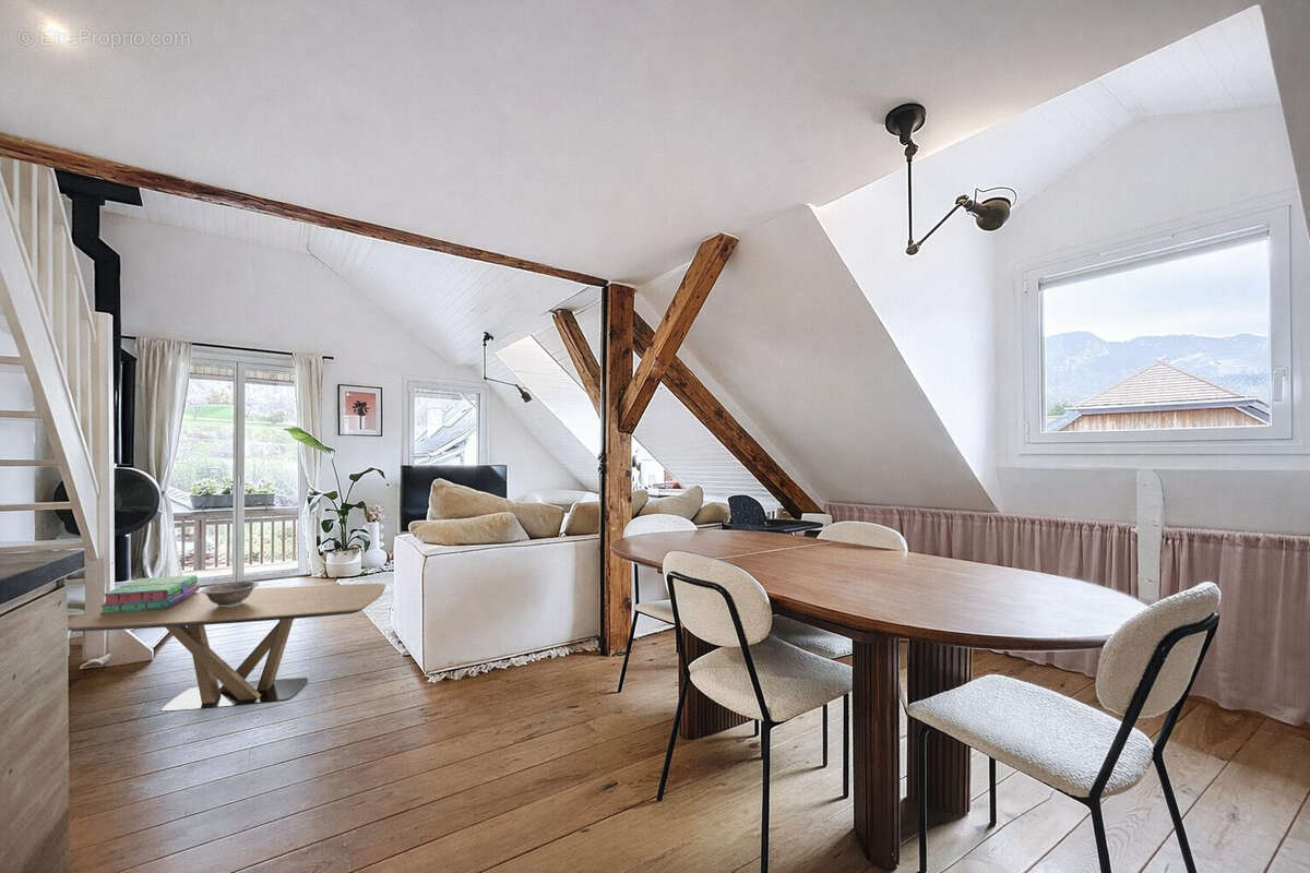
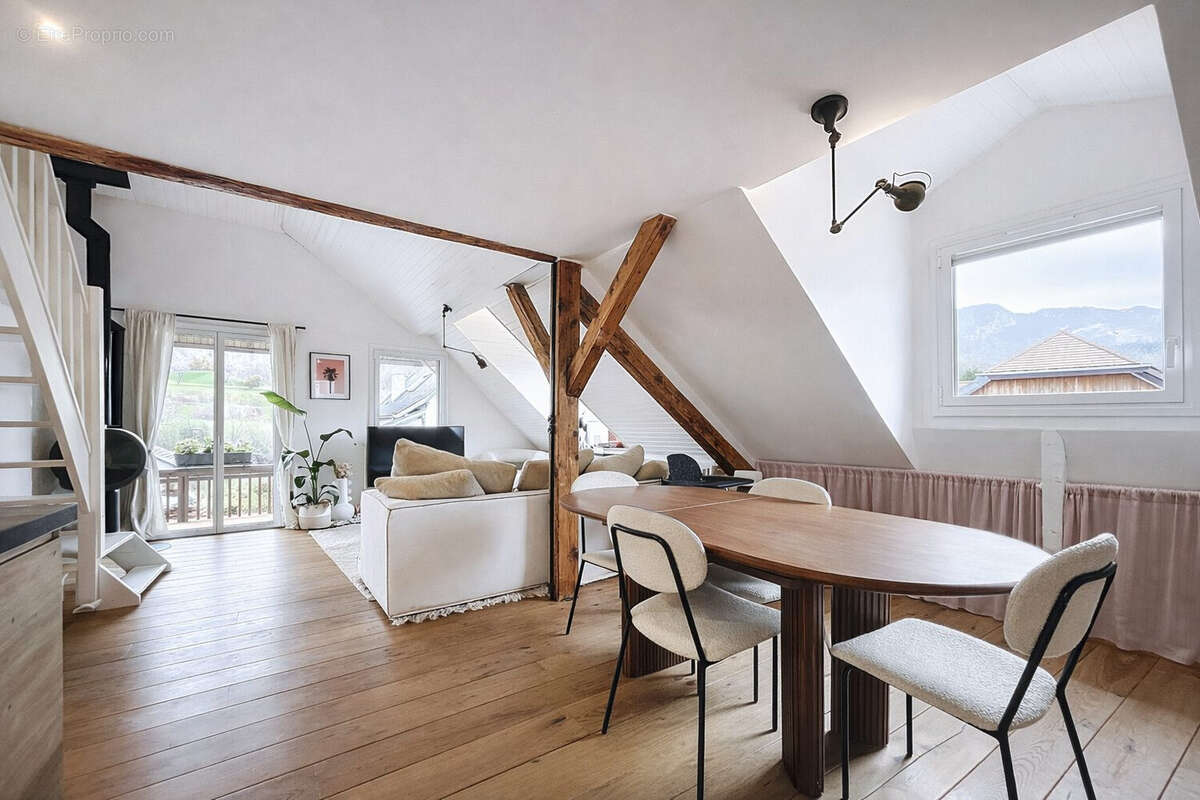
- coffee table [68,583,386,713]
- stack of books [99,574,201,614]
- decorative bowl [200,579,260,607]
